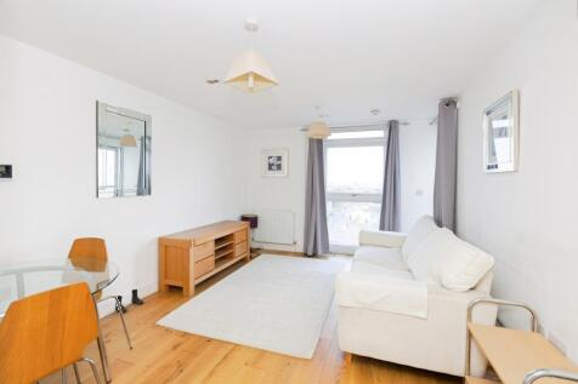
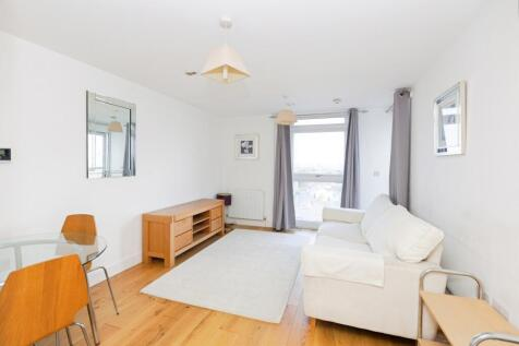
- boots [114,288,144,314]
